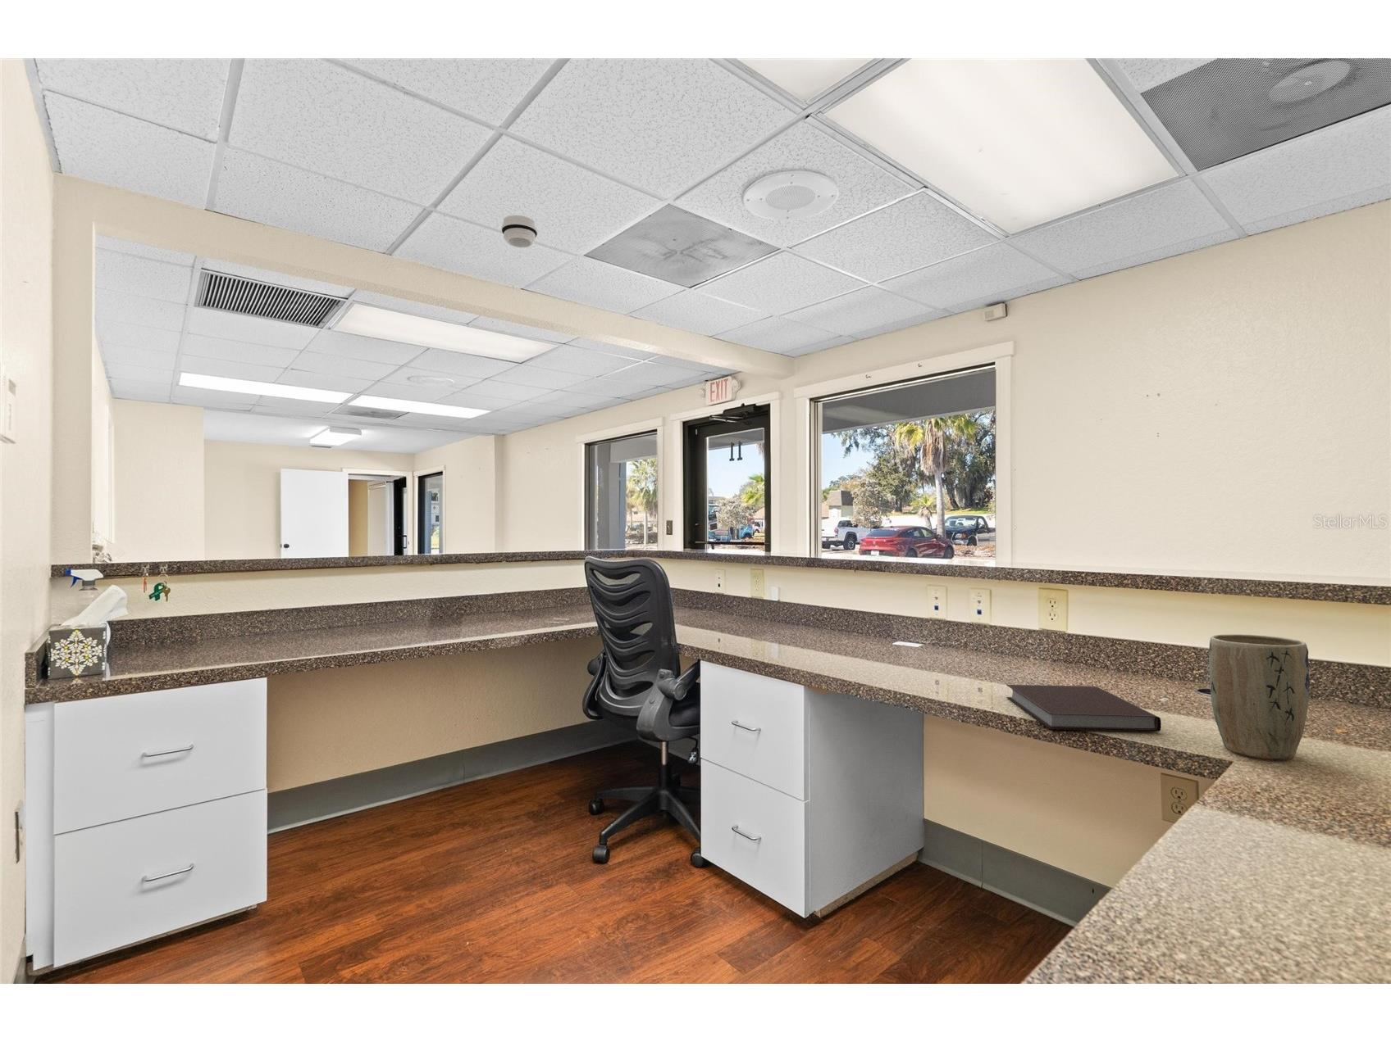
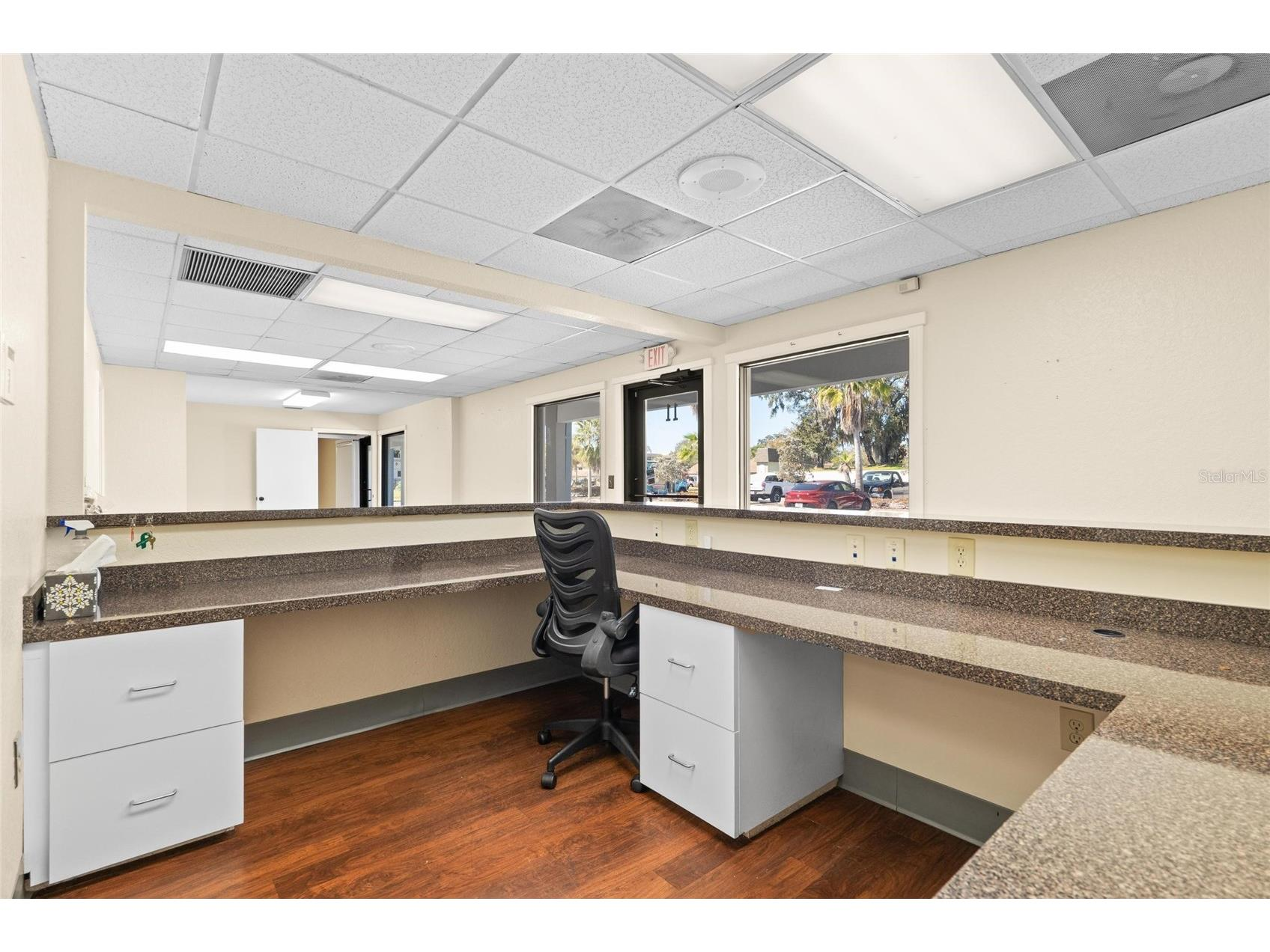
- notebook [1005,684,1162,732]
- plant pot [1208,634,1311,761]
- smoke detector [501,215,538,248]
